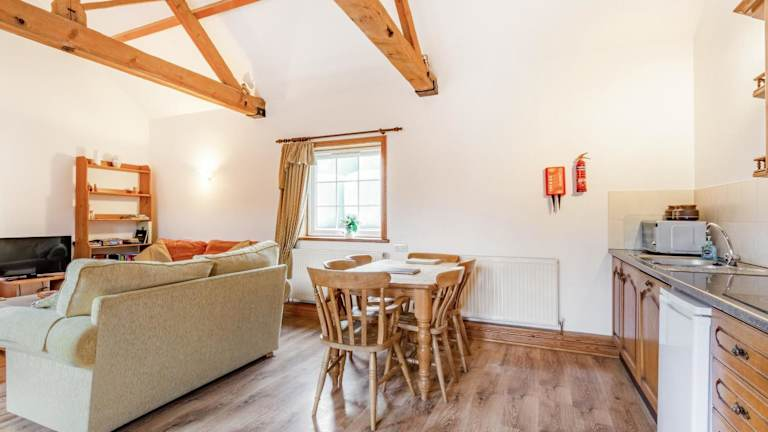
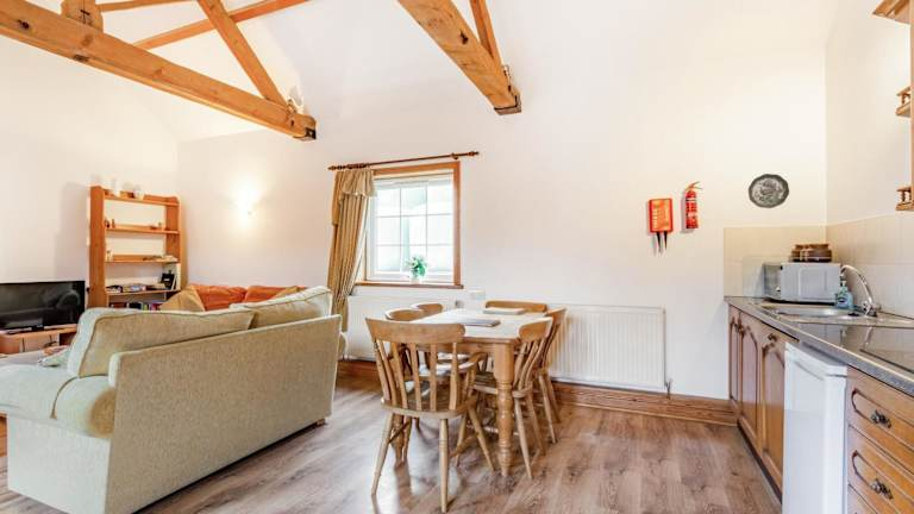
+ decorative plate [747,173,790,209]
